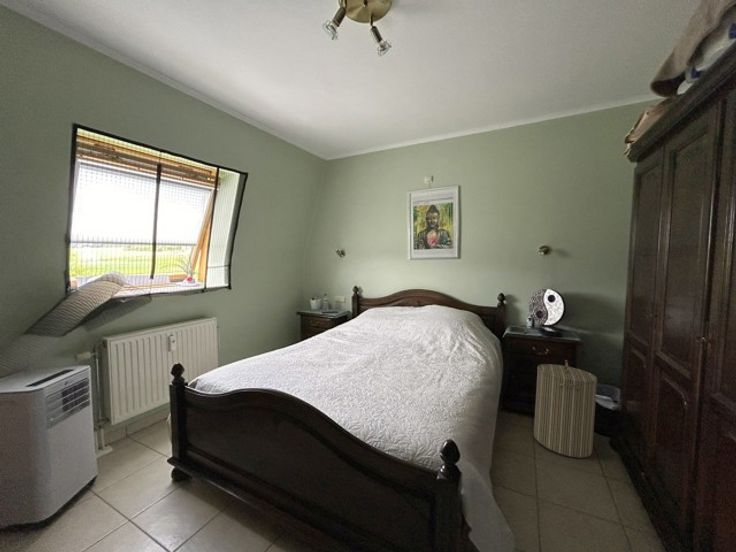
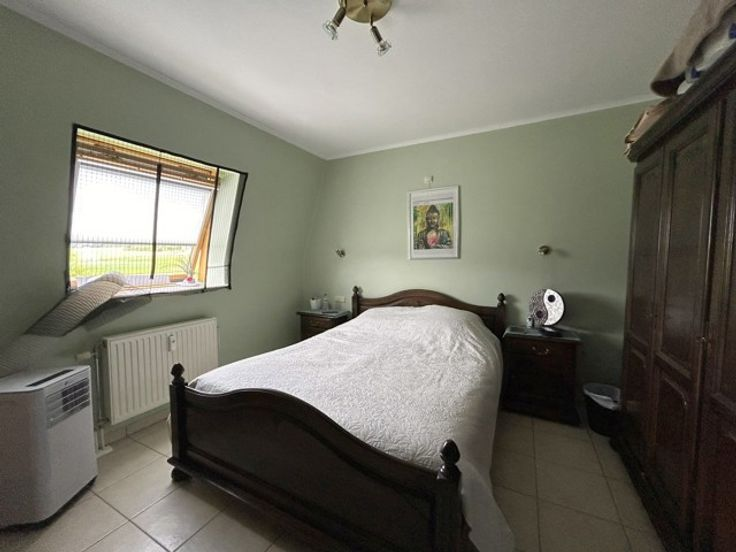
- laundry hamper [533,359,598,459]
